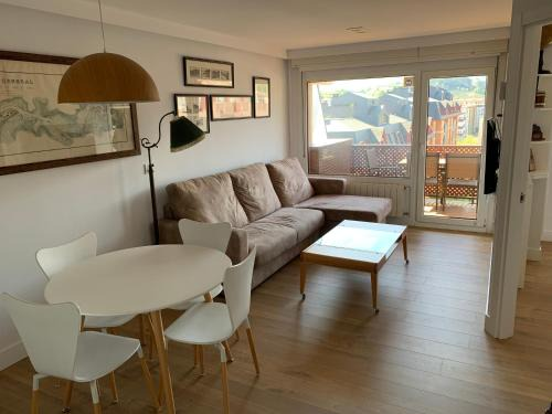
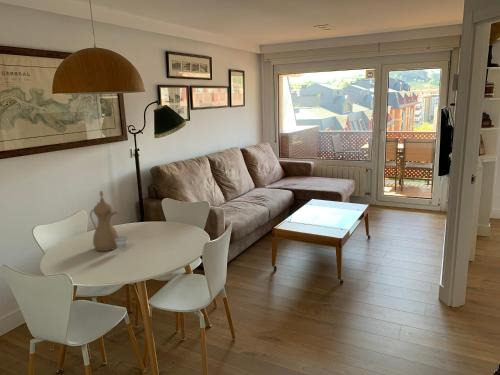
+ teapot [89,190,128,252]
